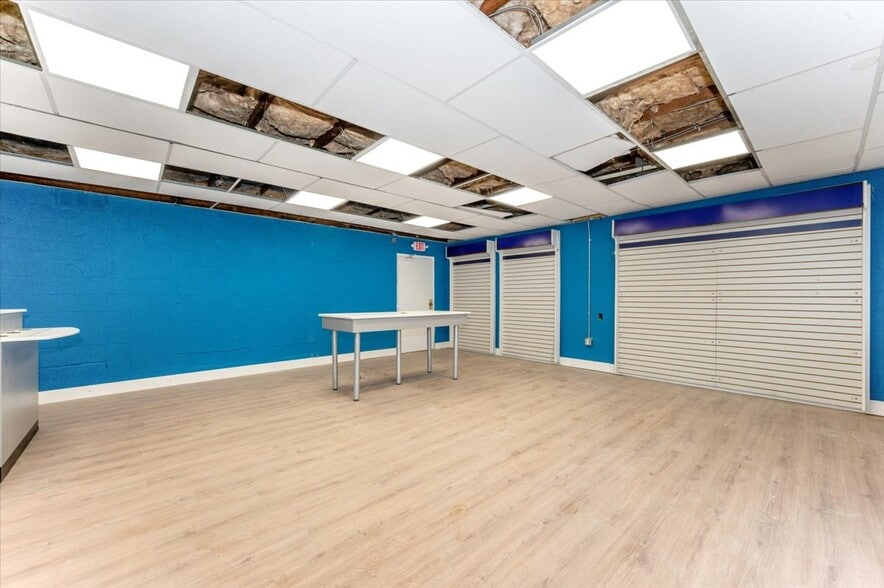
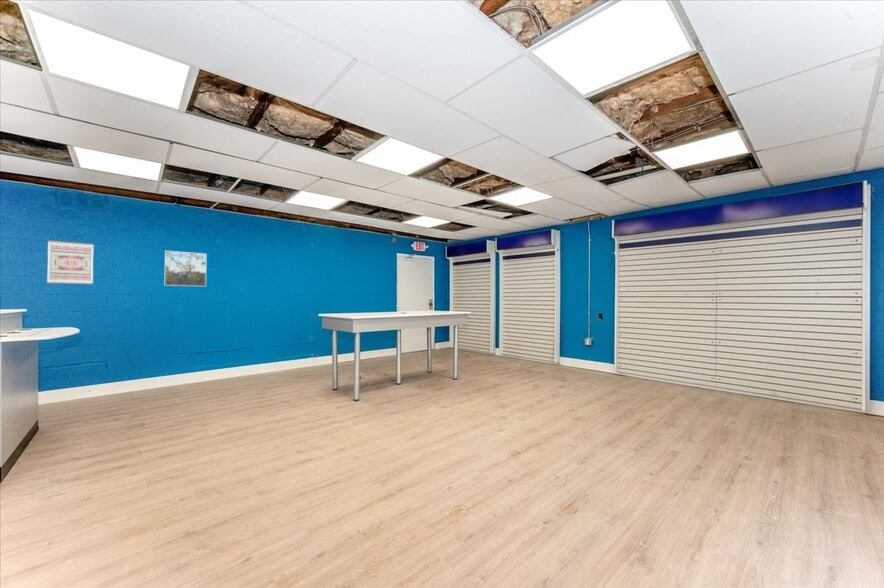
+ wall art [46,240,95,285]
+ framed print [163,250,207,287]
